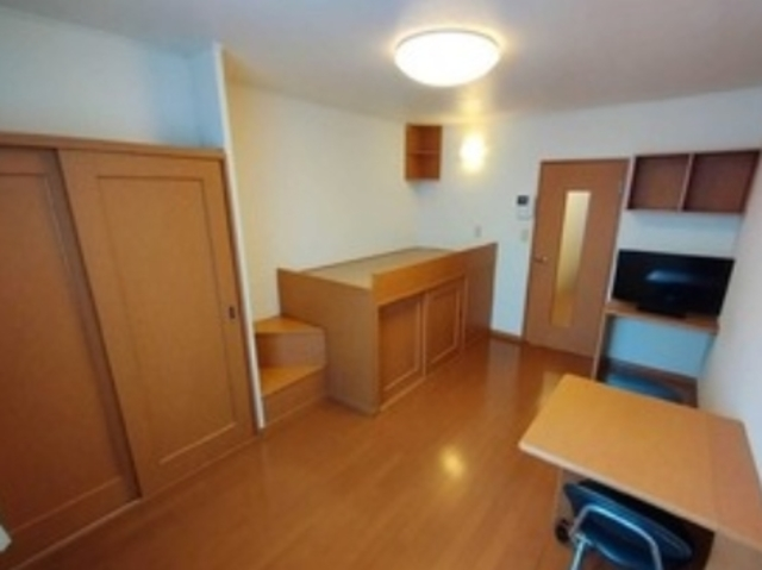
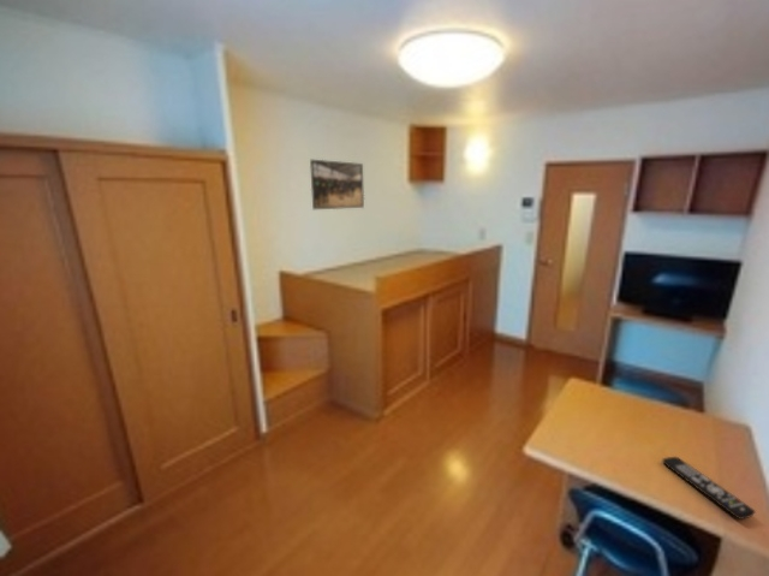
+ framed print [309,159,365,210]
+ remote control [661,456,757,521]
